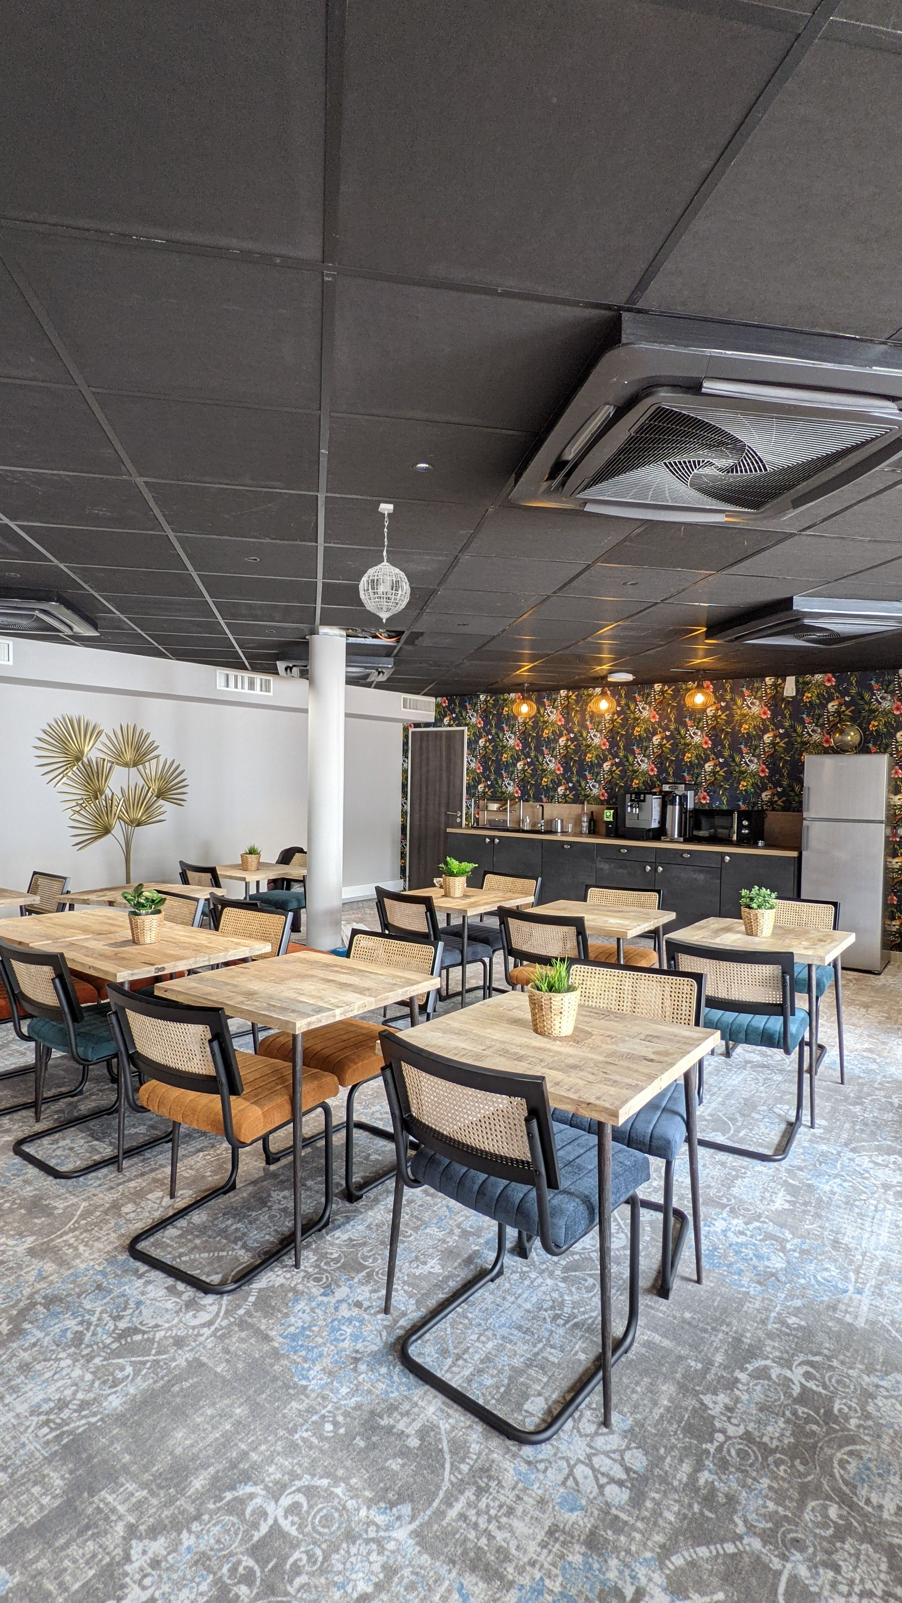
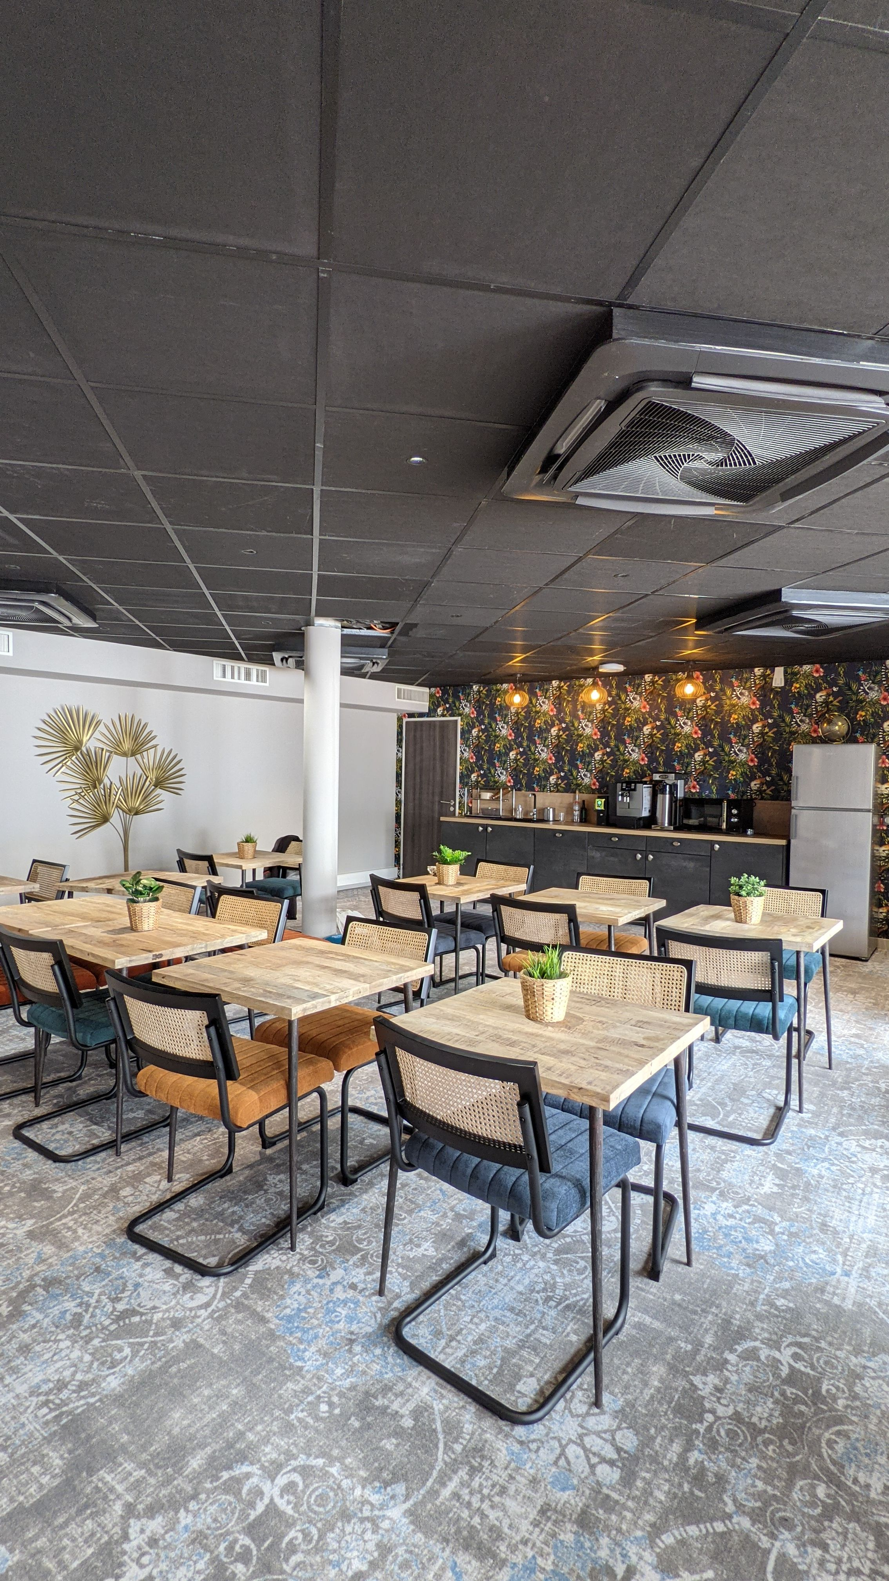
- pendant light [359,503,411,624]
